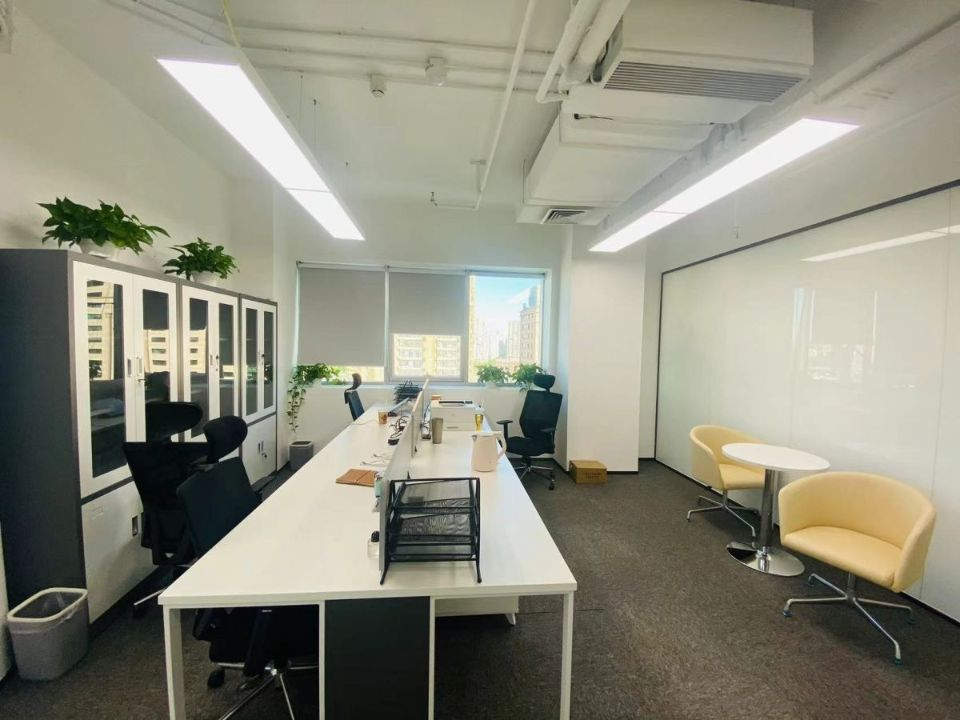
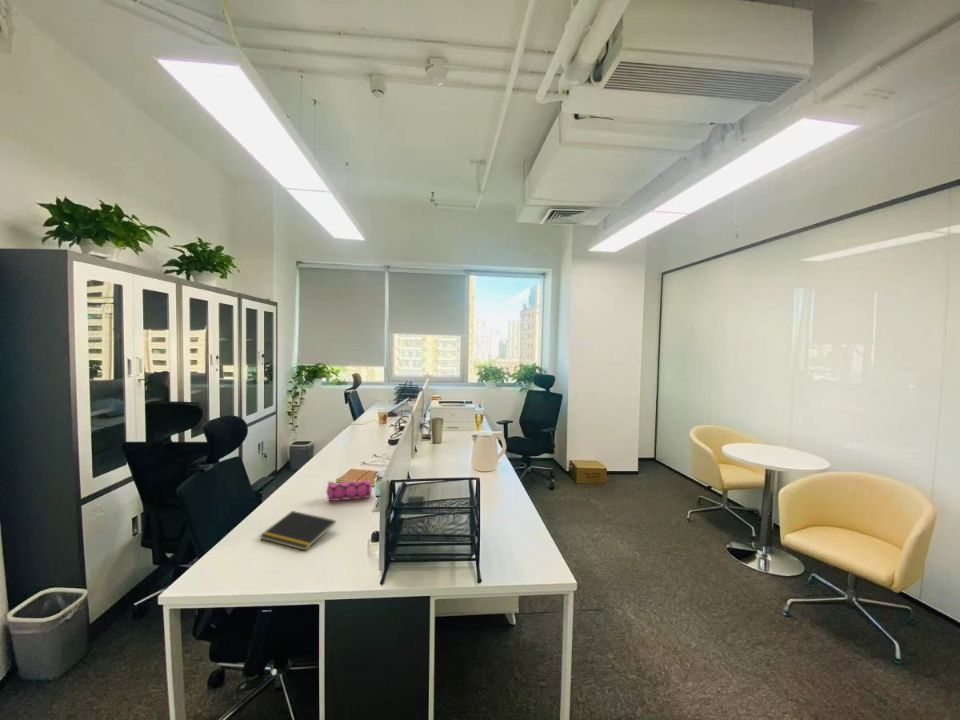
+ notepad [259,510,337,552]
+ pencil case [326,478,373,502]
